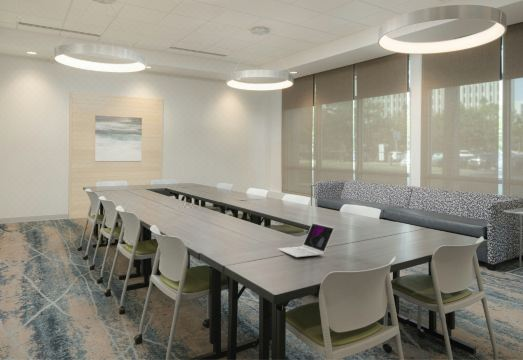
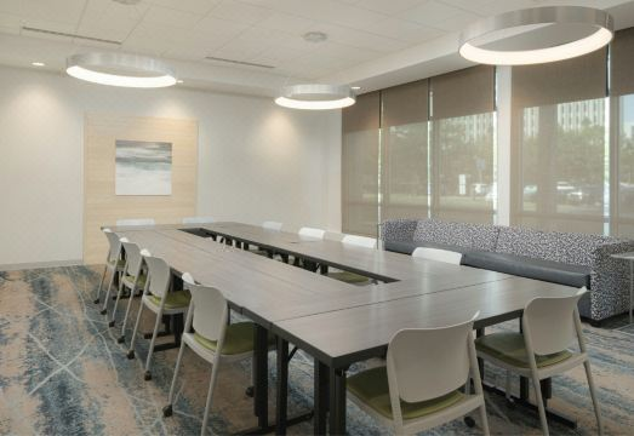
- laptop [277,221,336,258]
